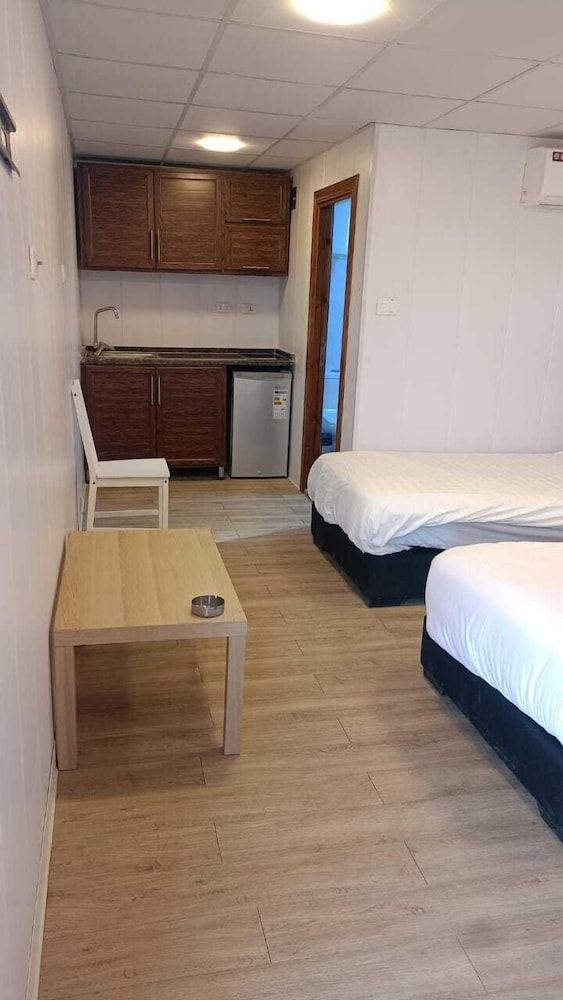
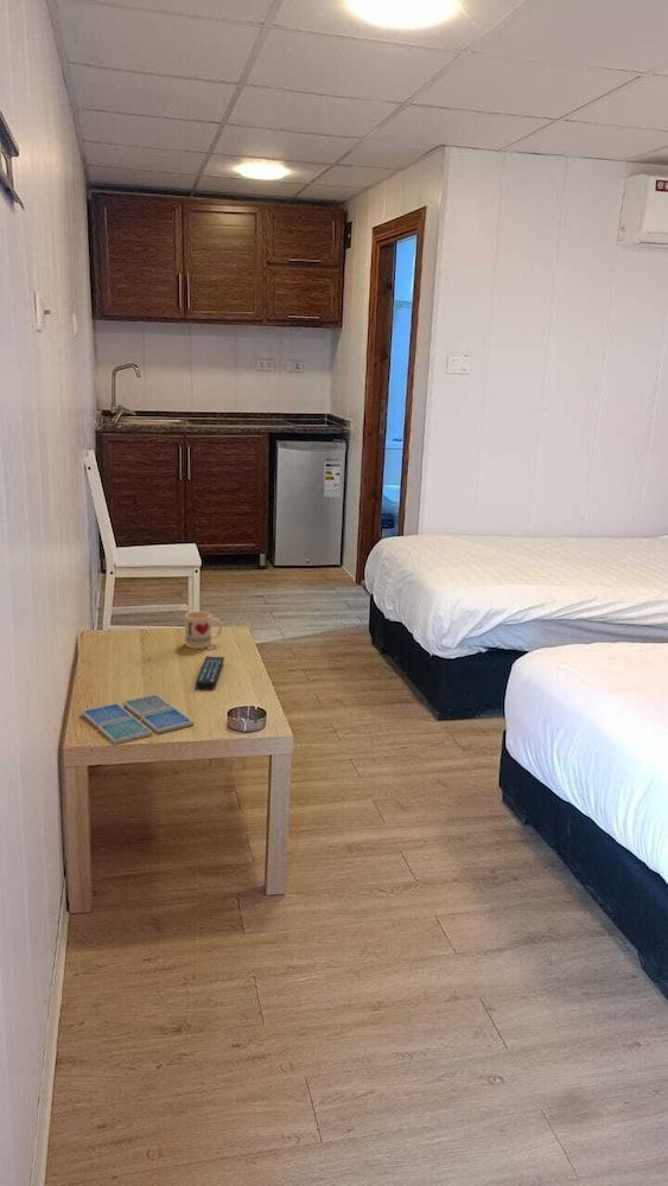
+ mug [184,610,223,650]
+ remote control [195,655,225,690]
+ drink coaster [81,693,195,746]
